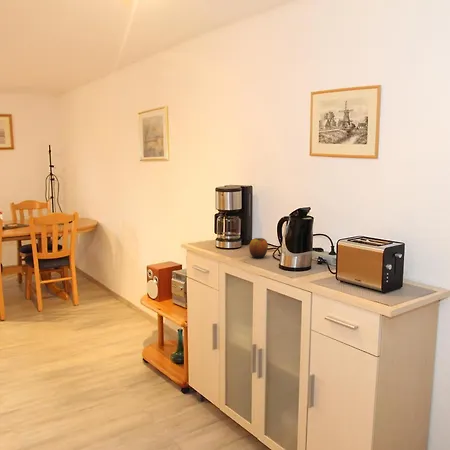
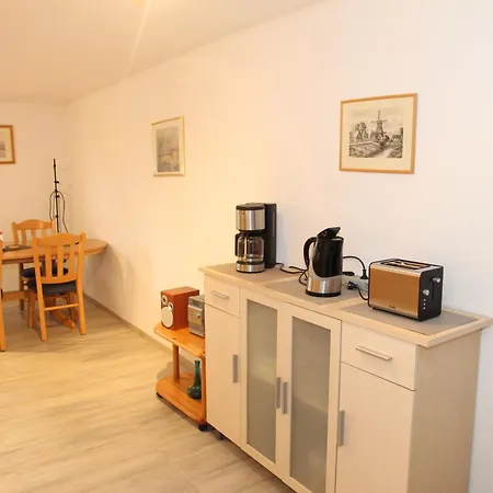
- apple [248,237,269,259]
